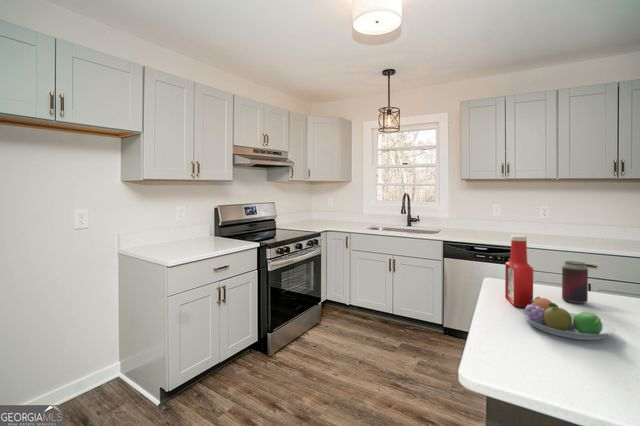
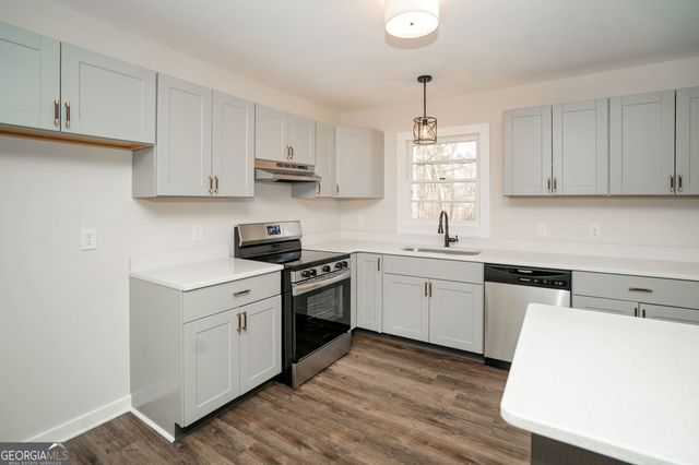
- beverage can [561,260,589,305]
- soap bottle [504,235,534,308]
- fruit bowl [523,296,617,341]
